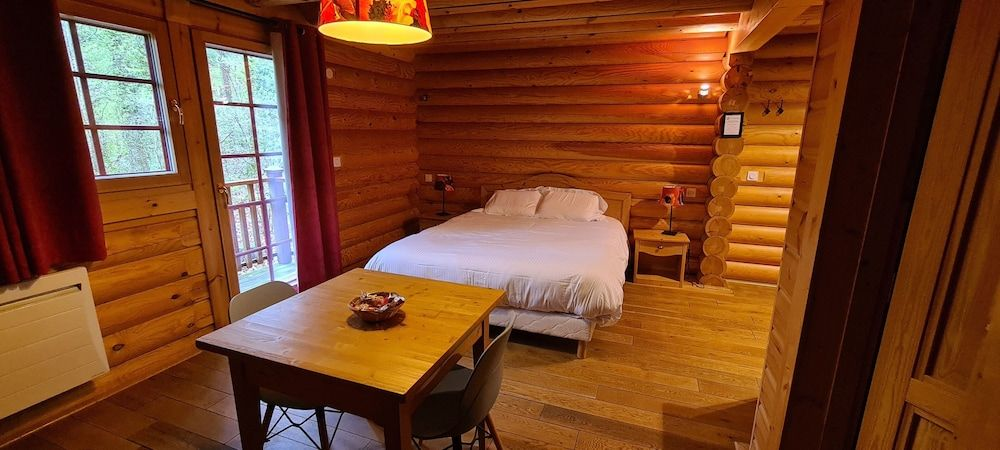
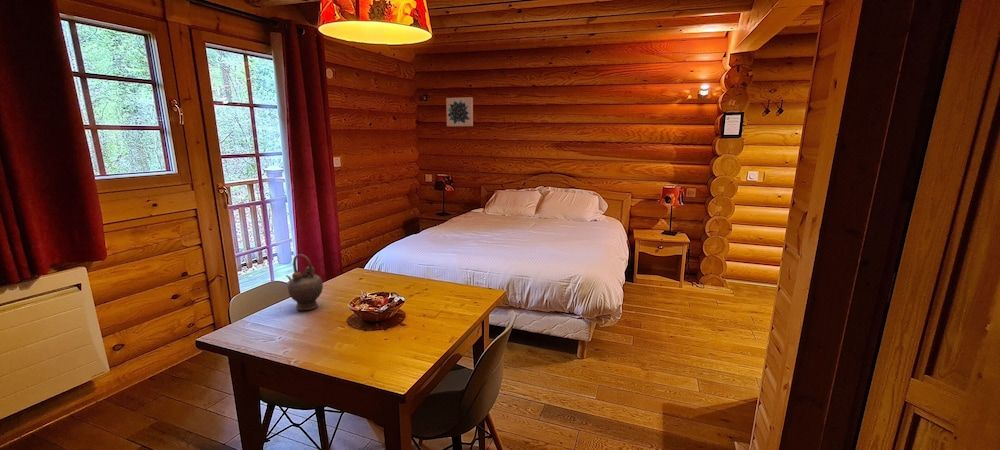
+ wall art [445,96,474,127]
+ teapot [285,253,324,311]
